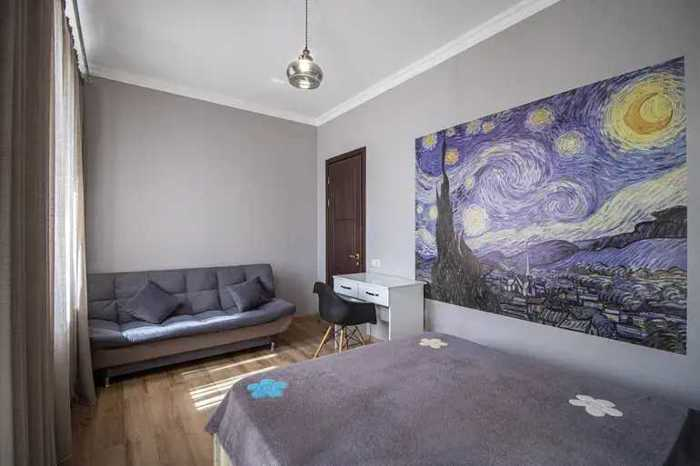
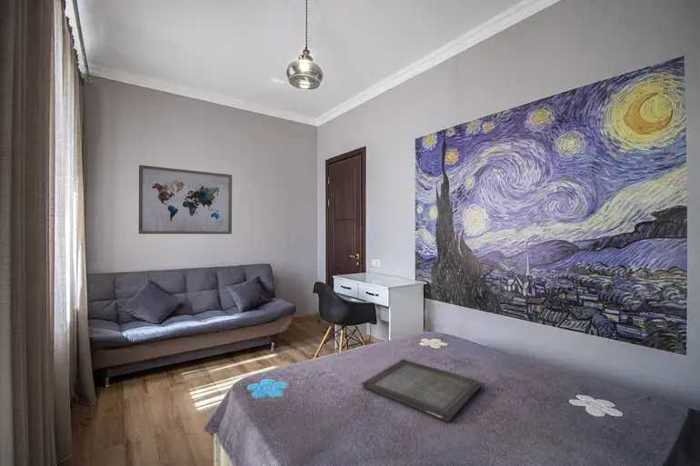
+ wall art [138,164,233,235]
+ serving tray [360,358,485,423]
